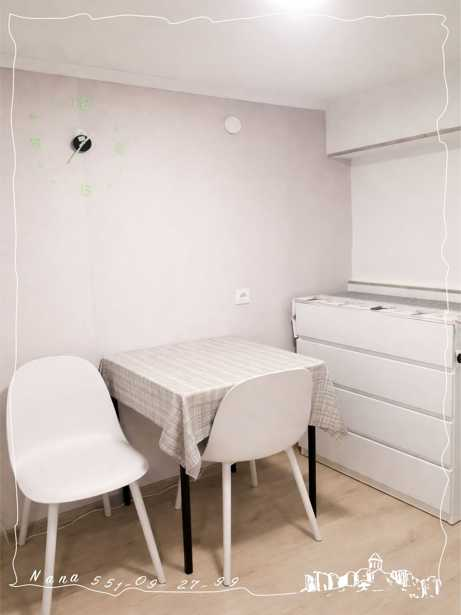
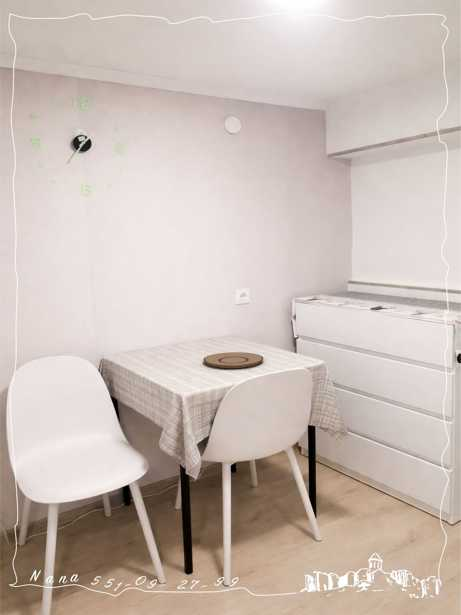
+ plate [203,351,264,369]
